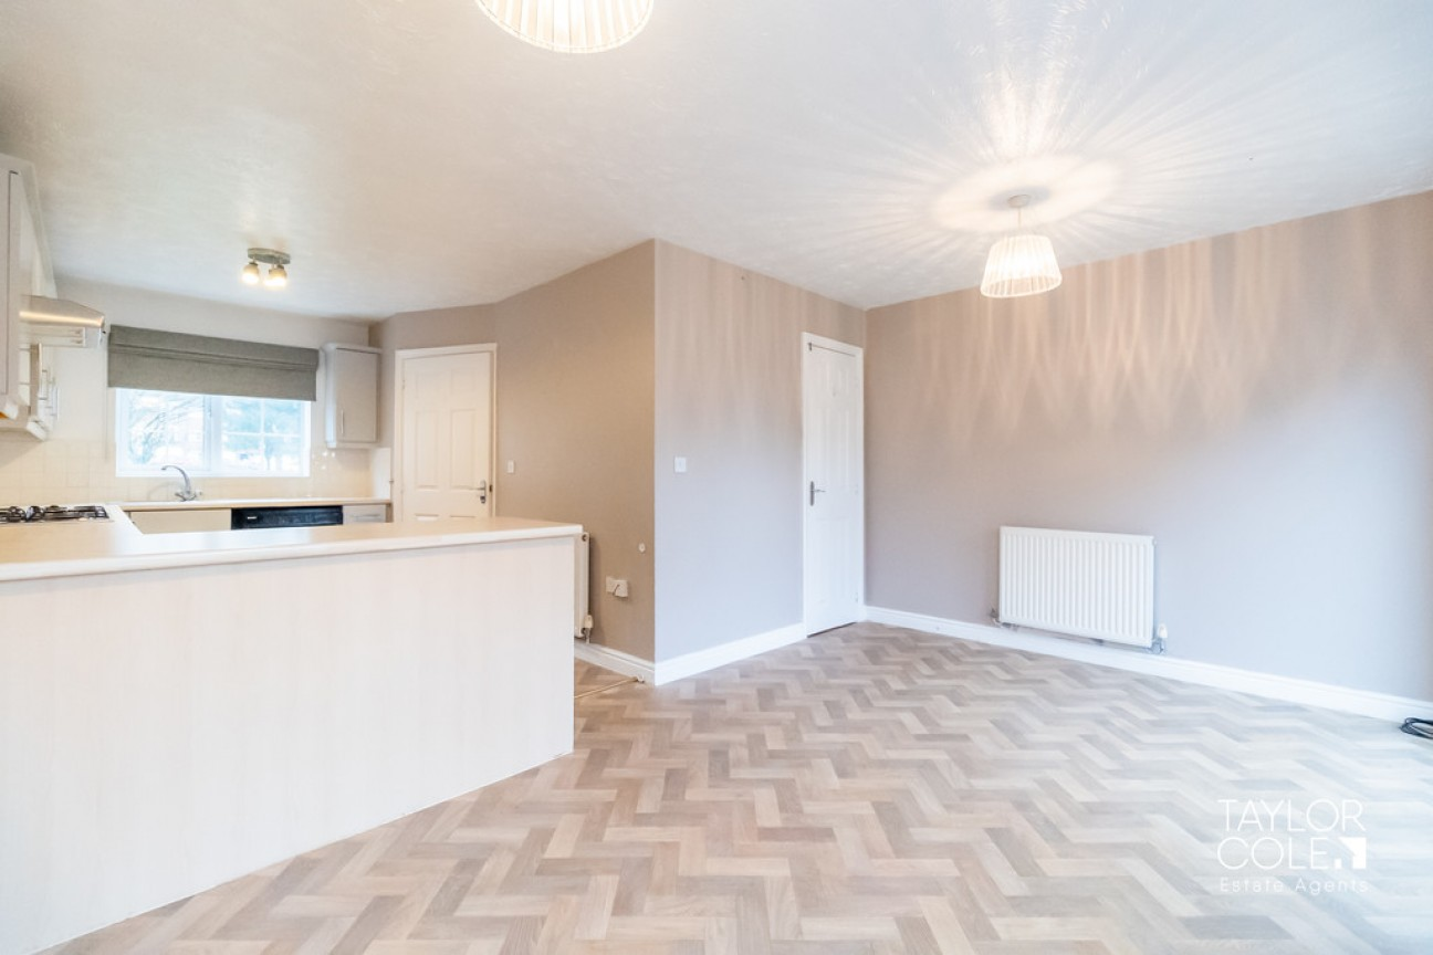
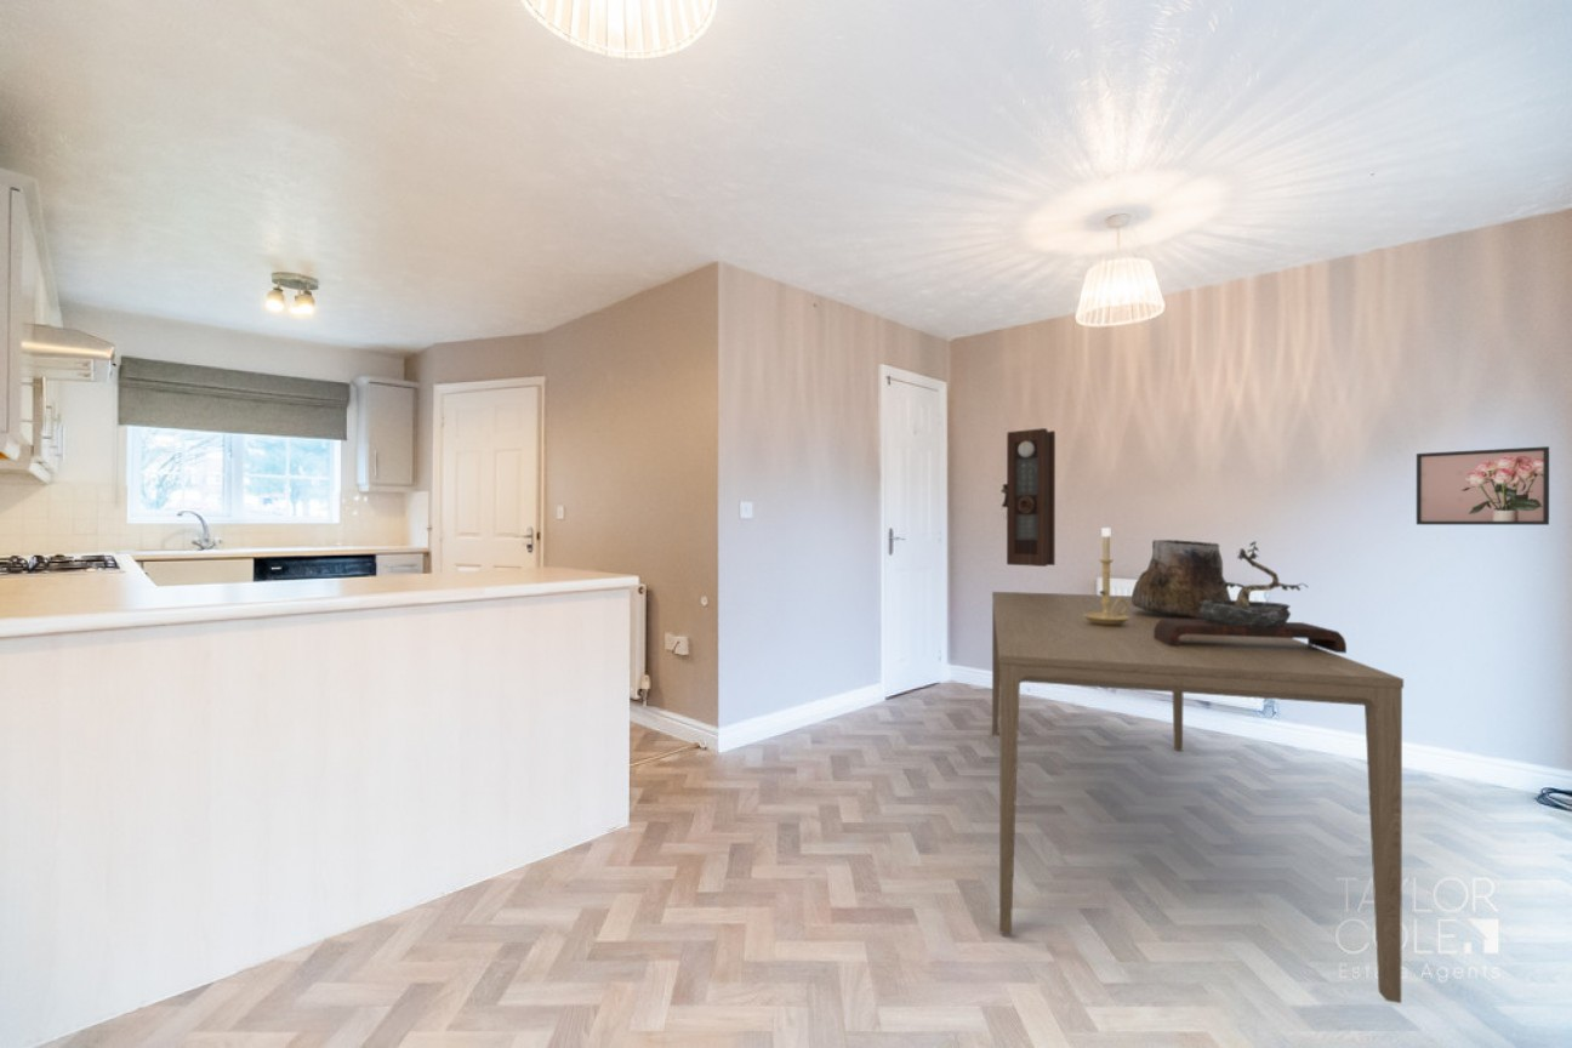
+ bonsai tree [1154,540,1348,655]
+ pendulum clock [999,427,1056,568]
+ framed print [1416,445,1550,526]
+ candle holder [1083,526,1129,626]
+ vase [1130,539,1232,620]
+ dining table [991,591,1405,1004]
